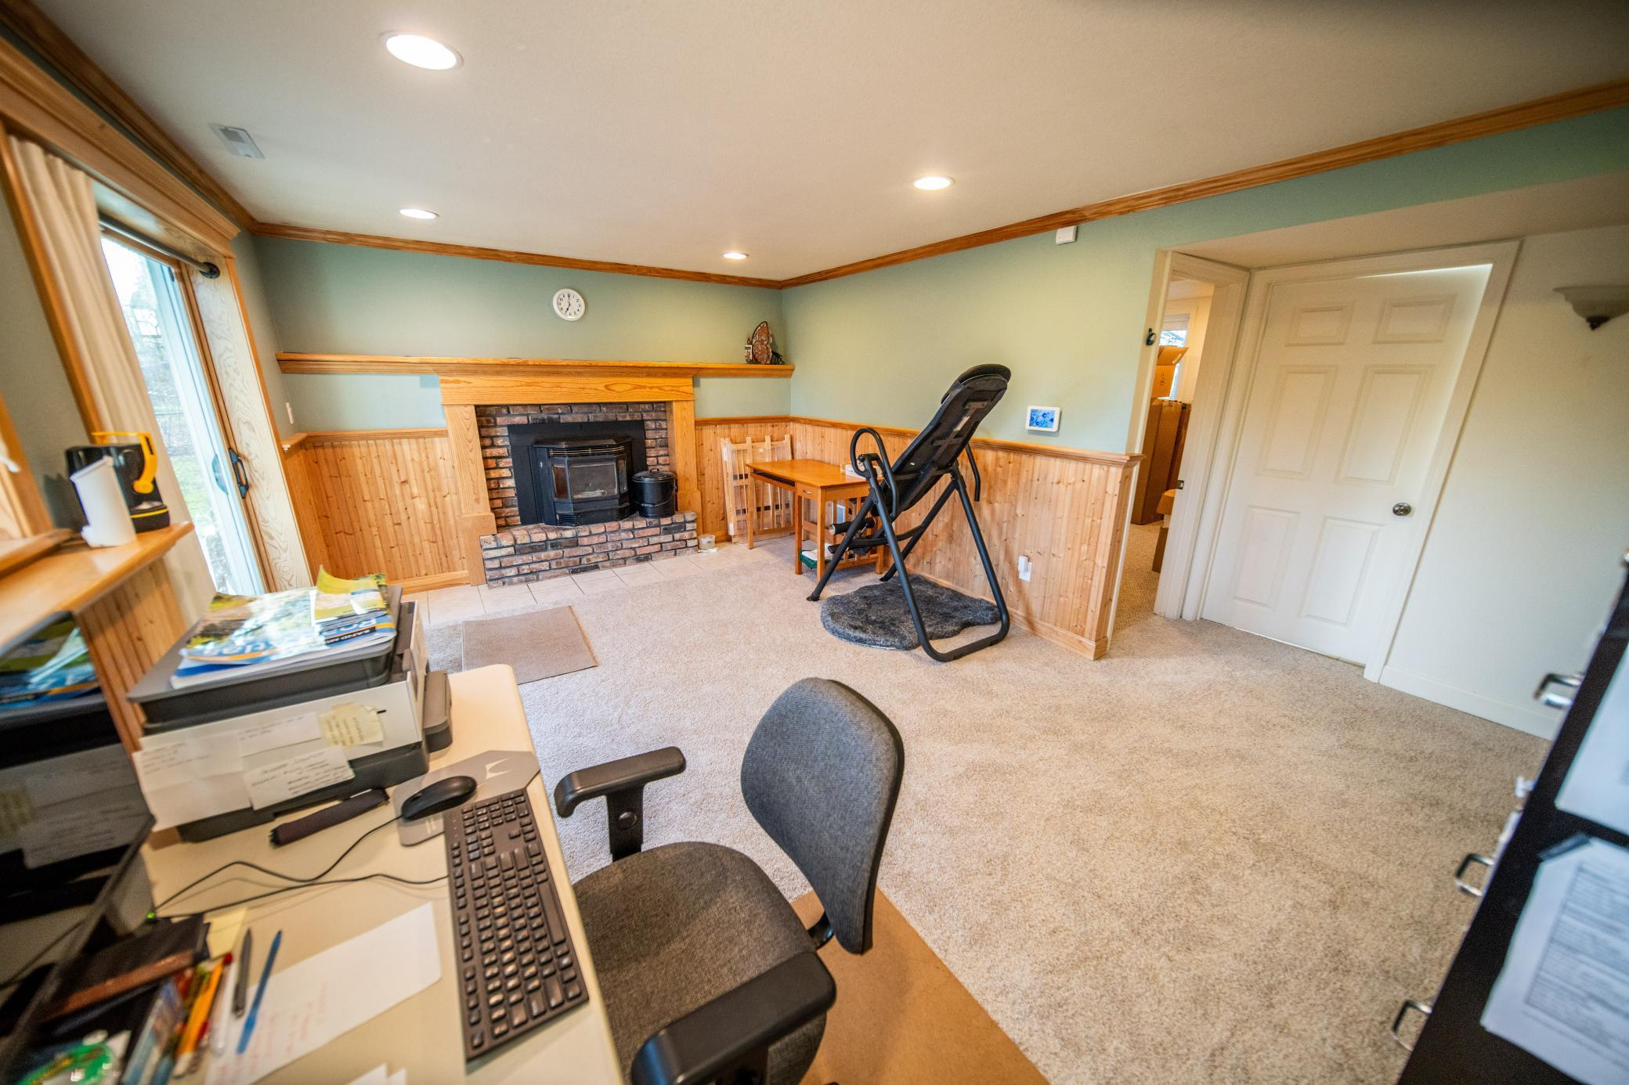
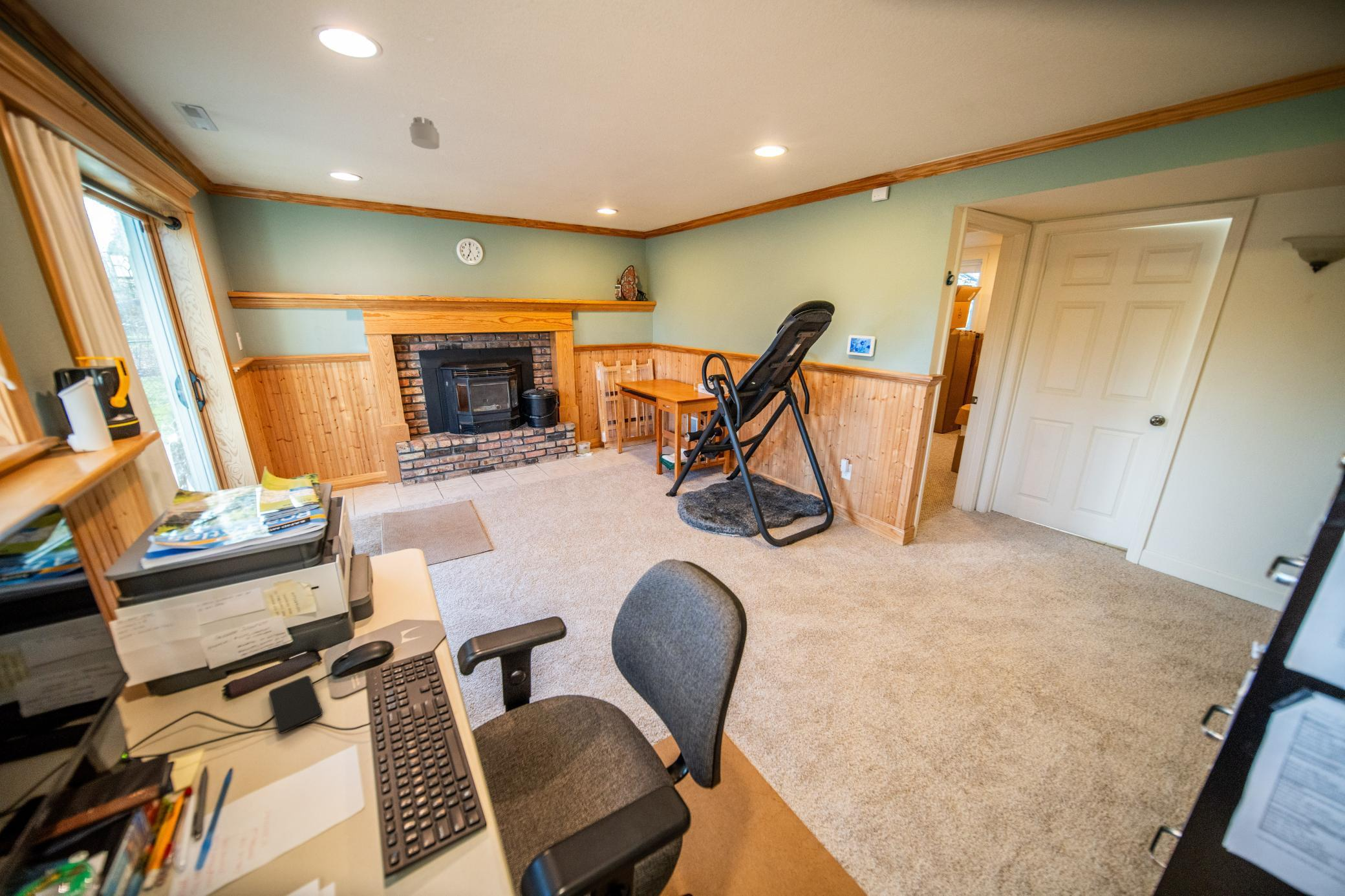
+ smoke detector [408,116,440,150]
+ smartphone [268,675,323,734]
